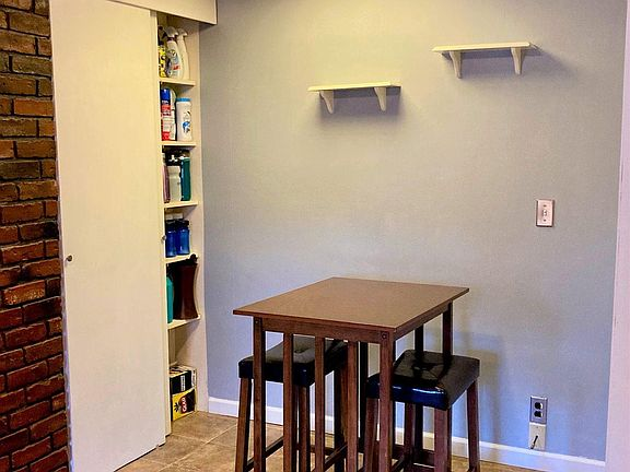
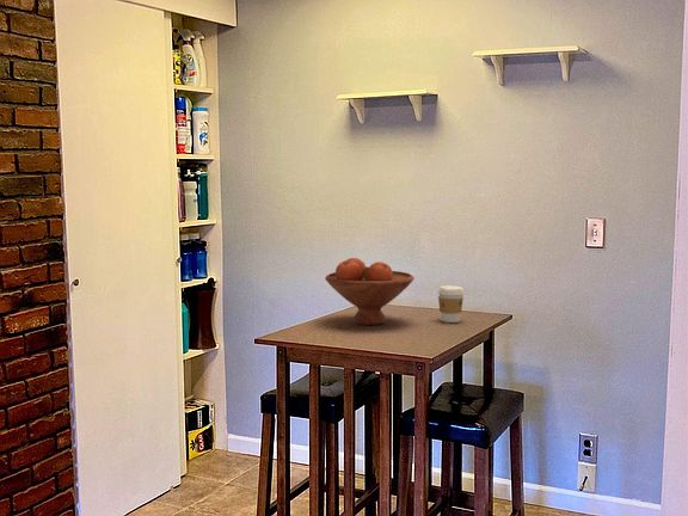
+ coffee cup [437,284,465,324]
+ fruit bowl [324,257,416,326]
